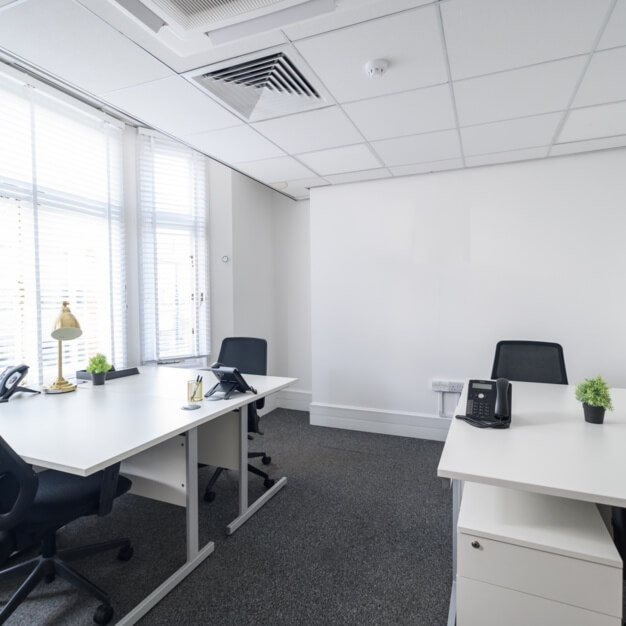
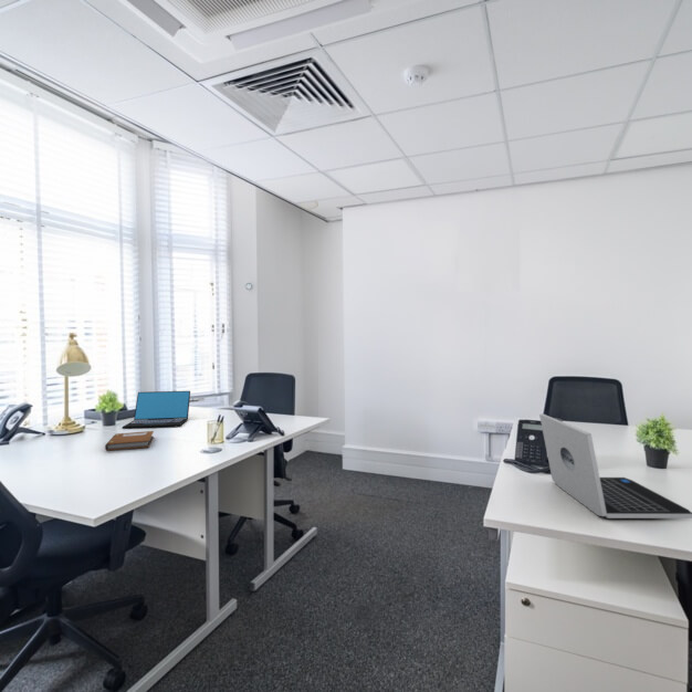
+ laptop [122,390,191,429]
+ notebook [104,430,155,451]
+ laptop [538,412,692,520]
